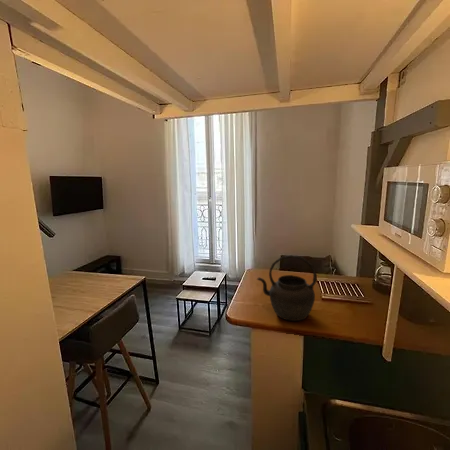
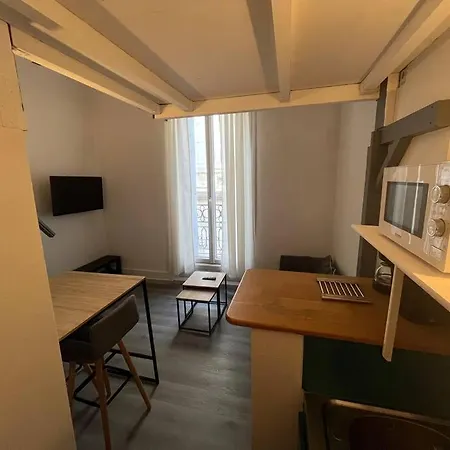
- kettle [256,254,318,322]
